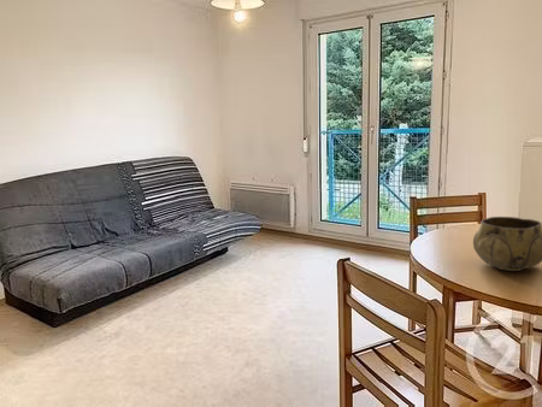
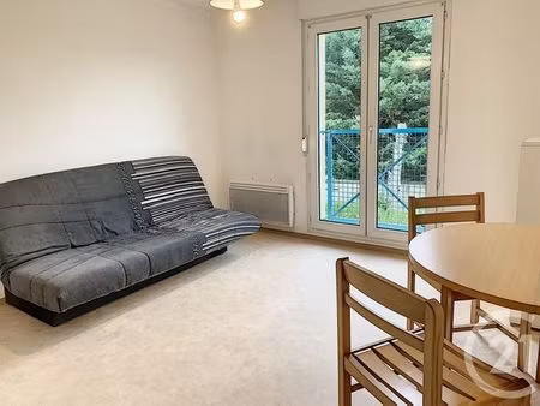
- decorative bowl [472,216,542,272]
